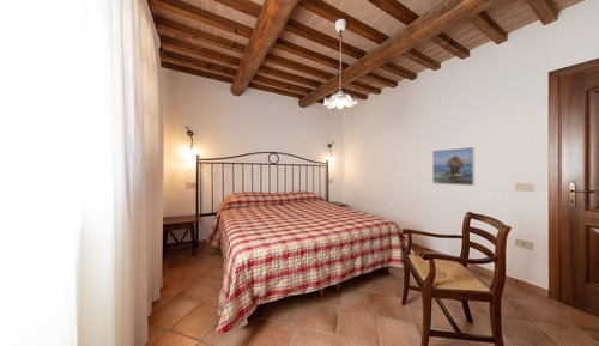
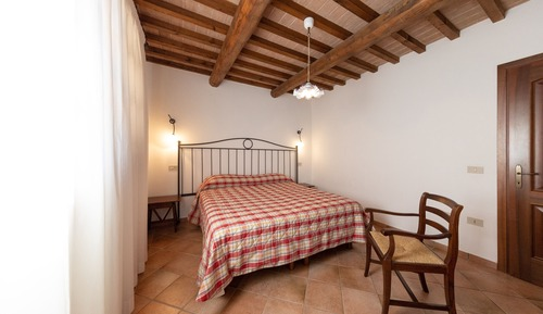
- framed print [431,146,476,187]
